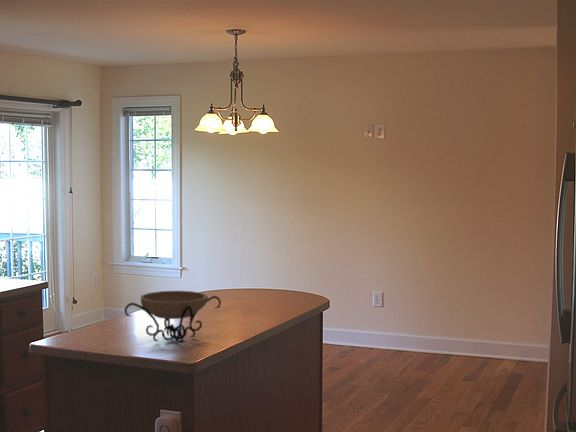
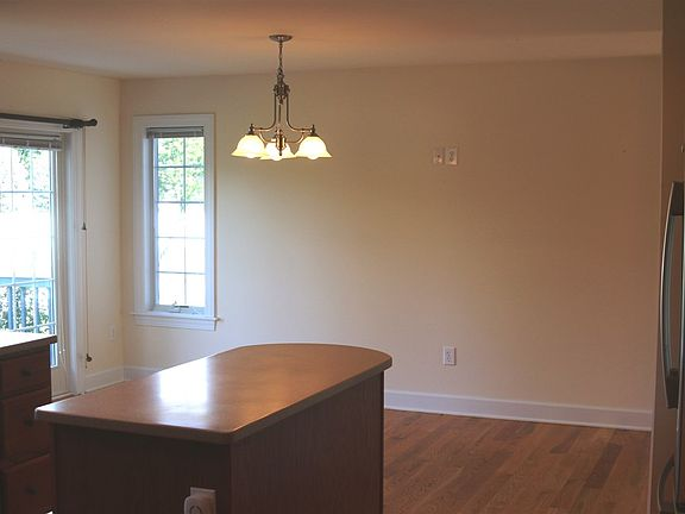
- decorative bowl [123,290,222,344]
